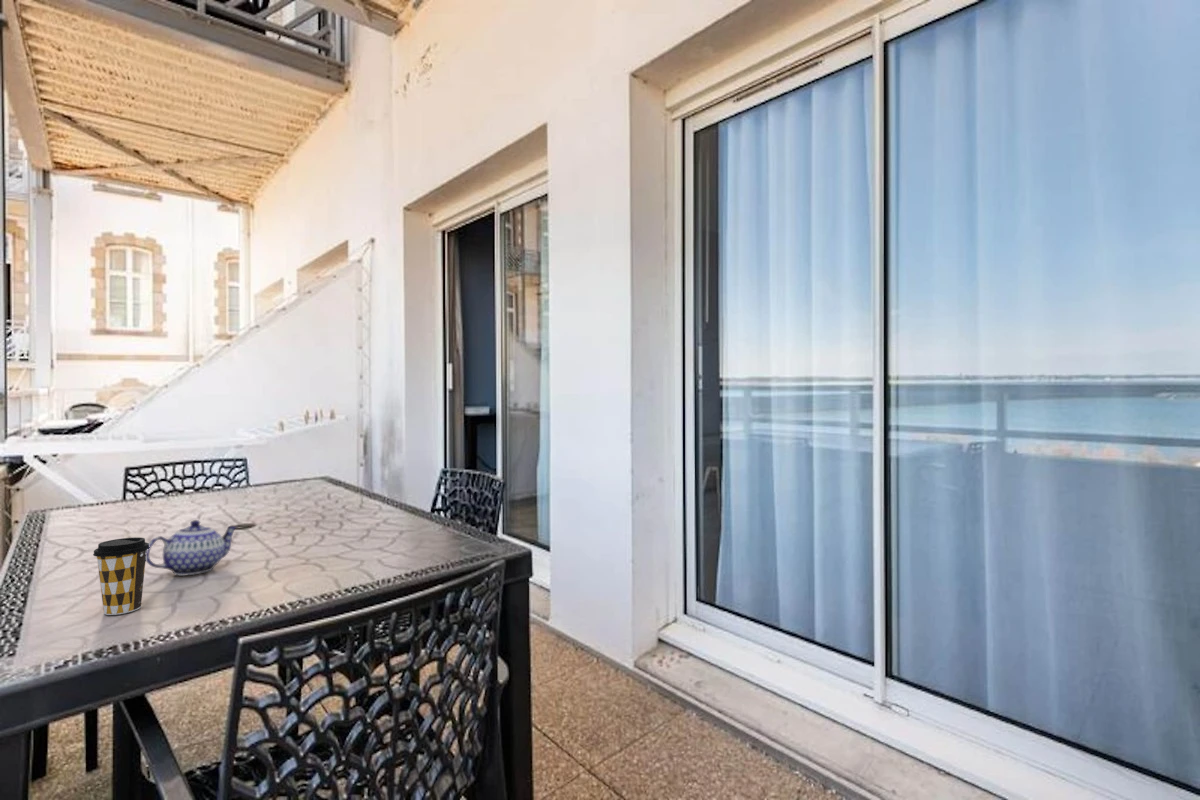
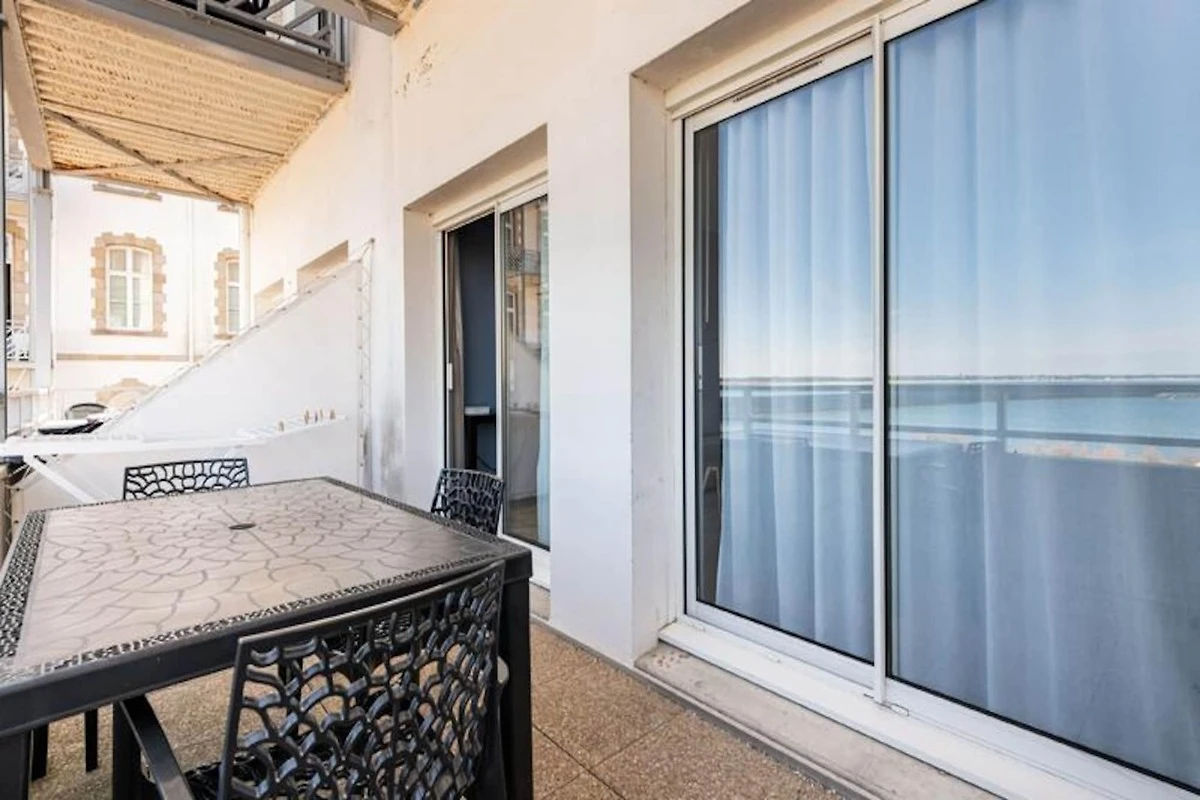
- teapot [146,519,239,577]
- coffee cup [92,536,150,616]
